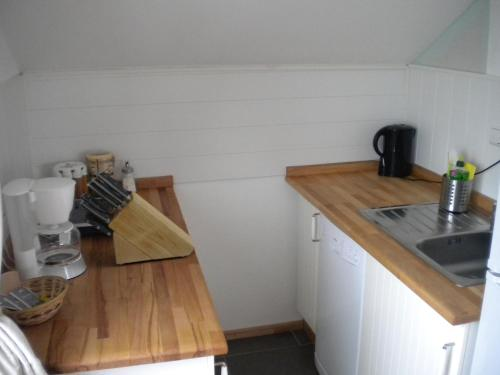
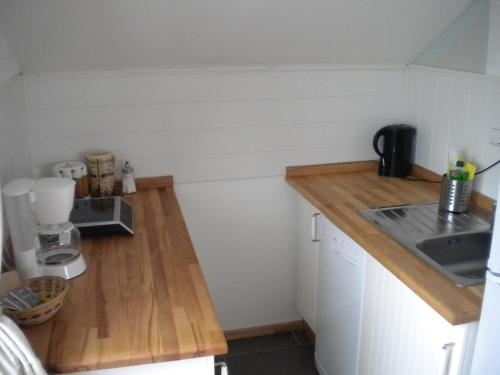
- knife block [79,171,196,265]
